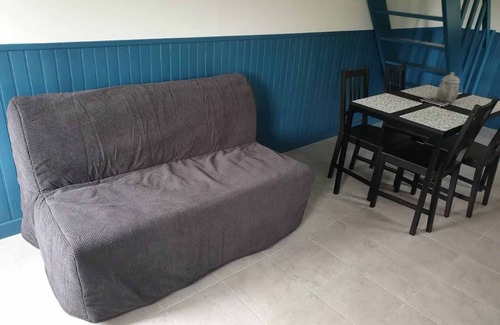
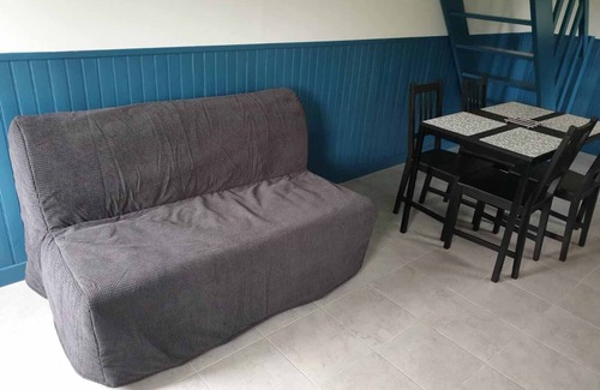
- teapot [436,71,461,103]
